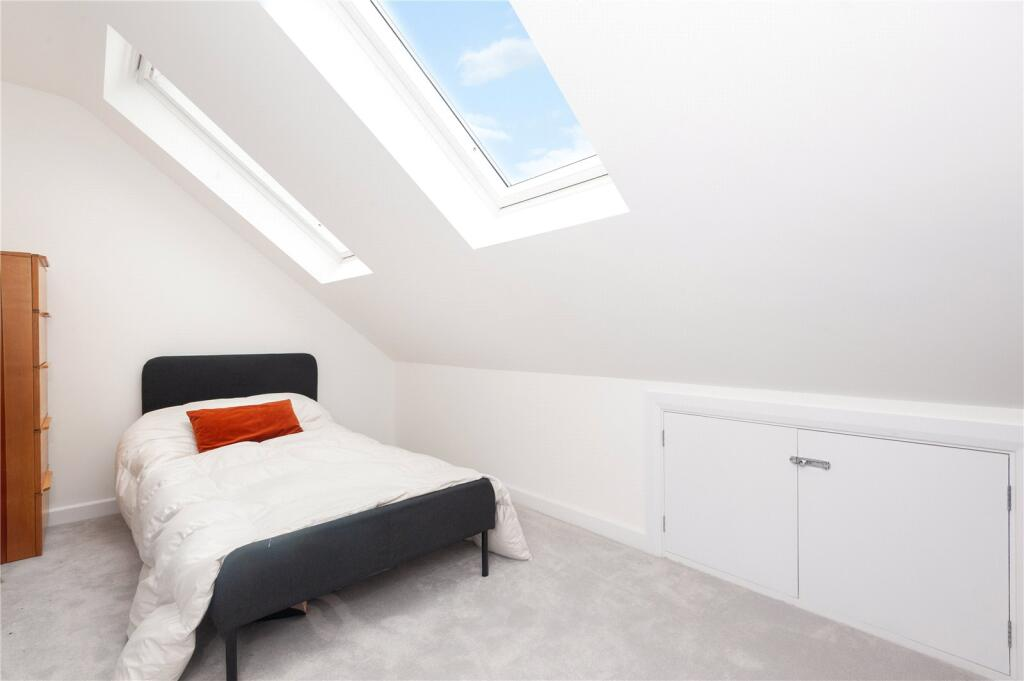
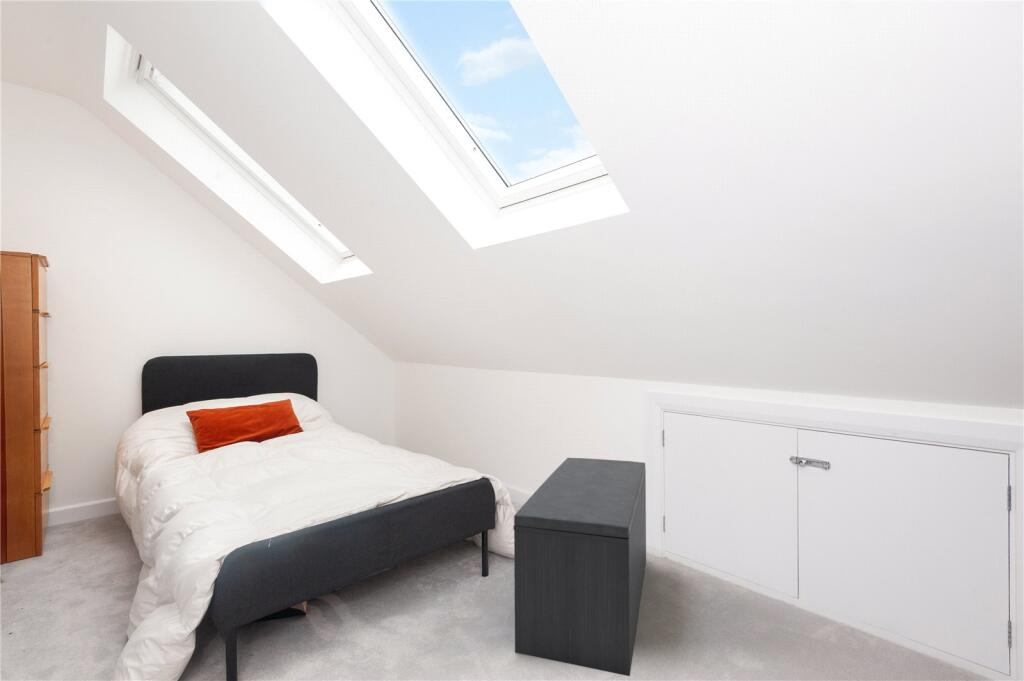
+ bench [513,457,647,677]
